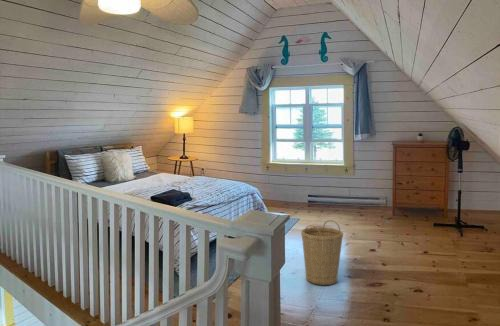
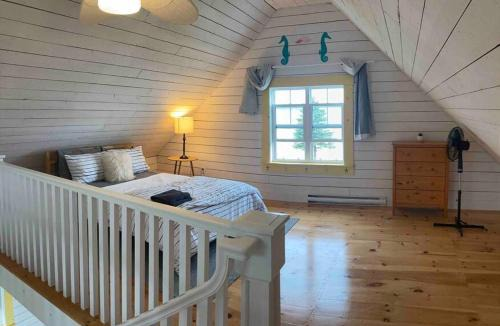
- basket [300,219,344,286]
